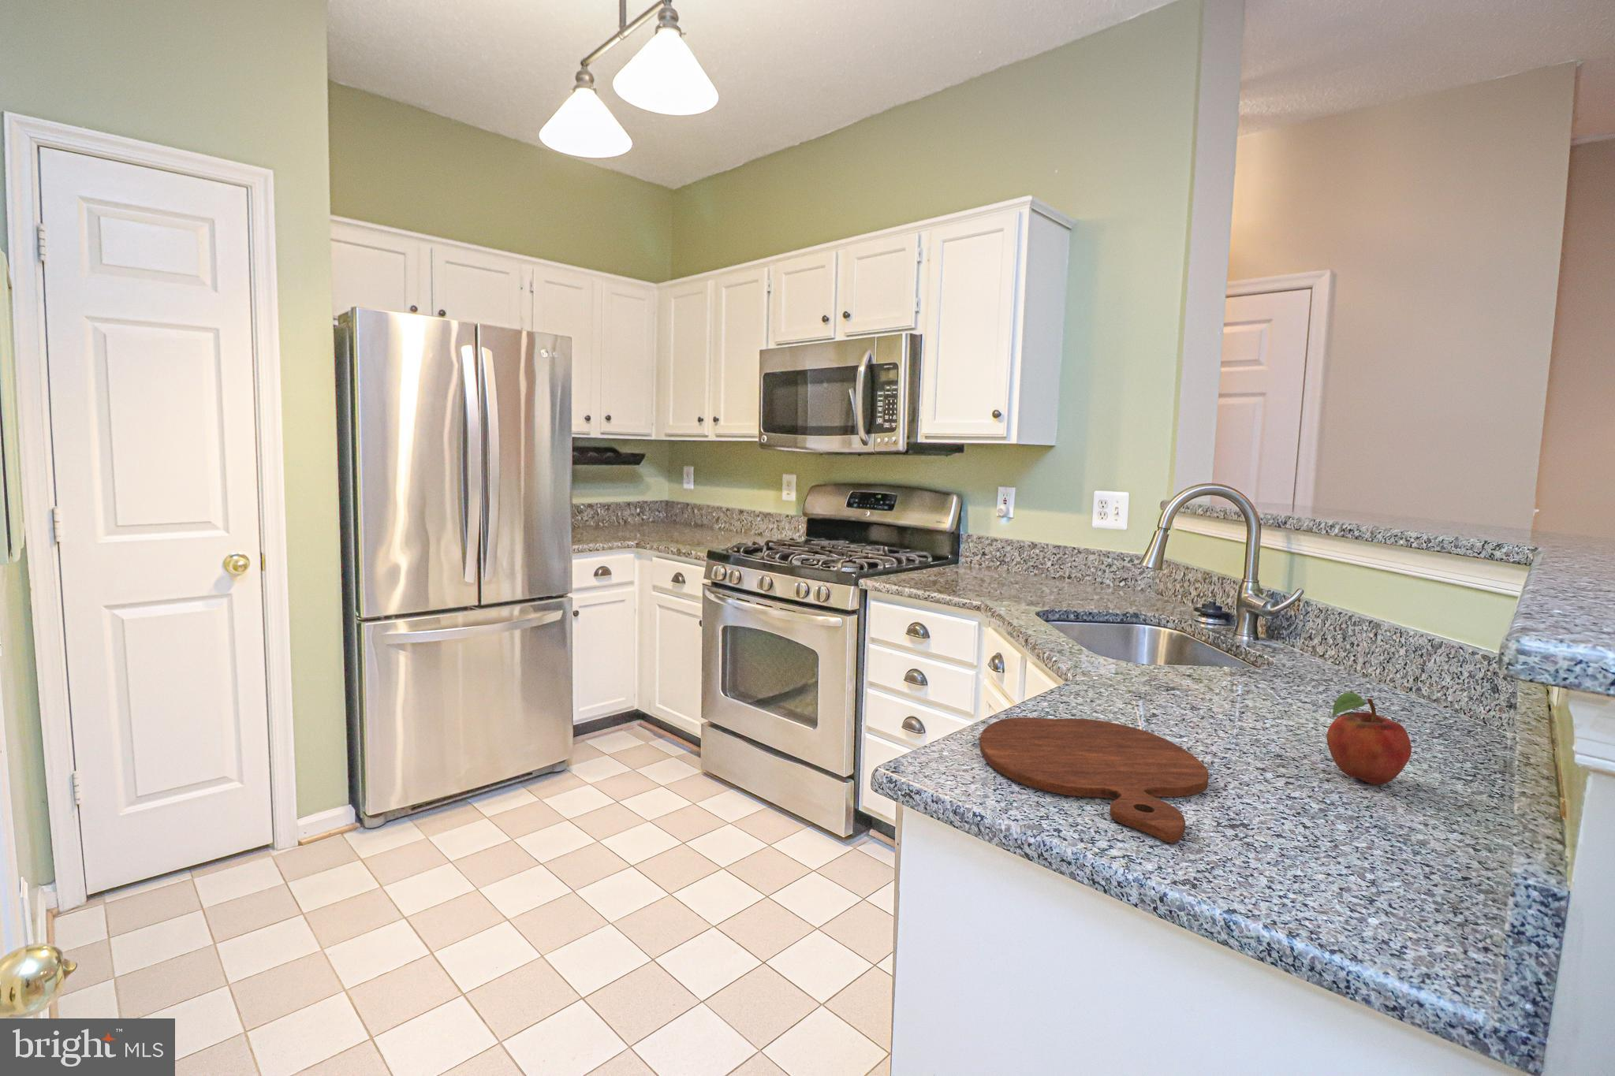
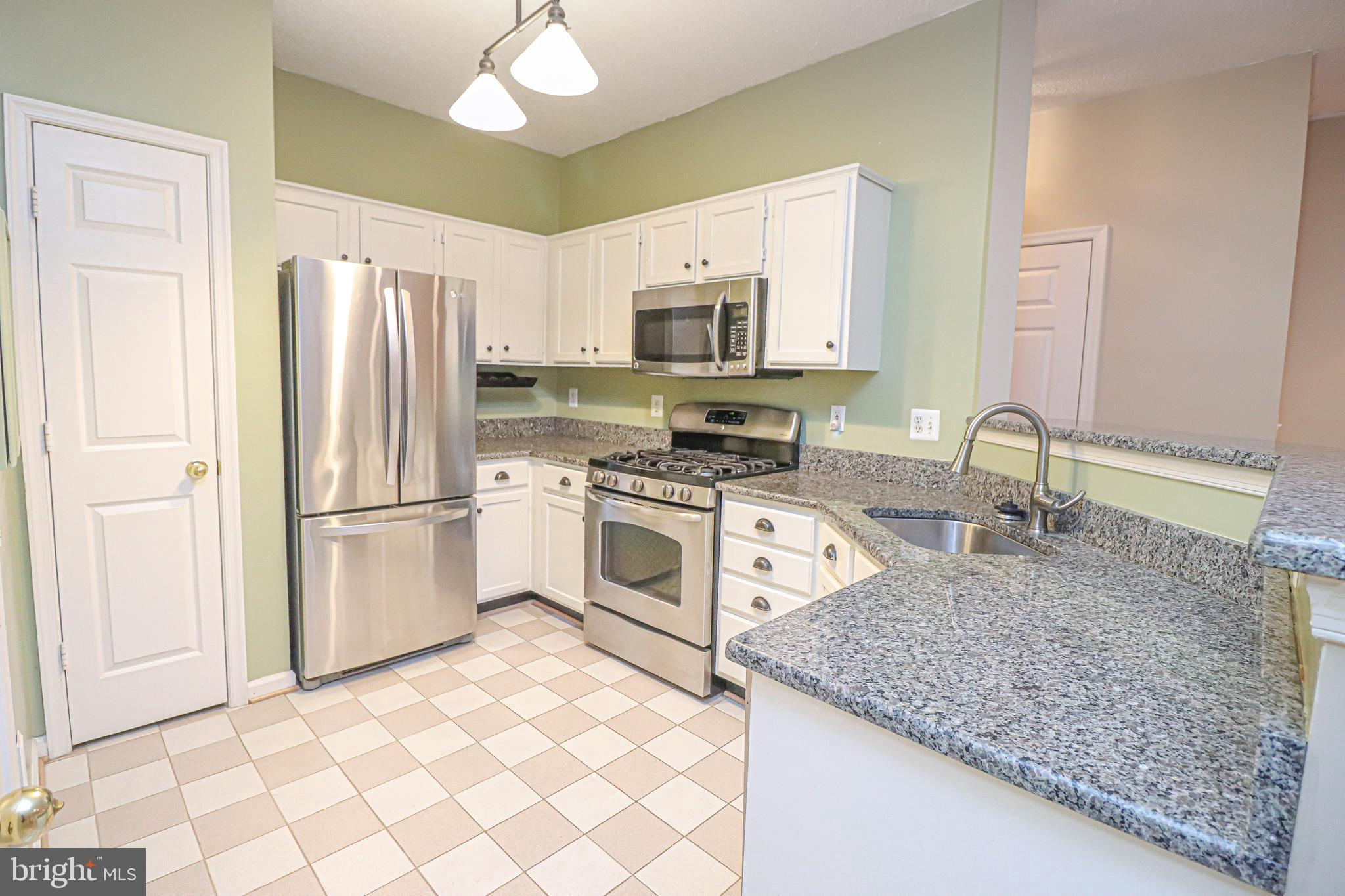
- cutting board [979,717,1209,844]
- fruit [1327,692,1412,785]
